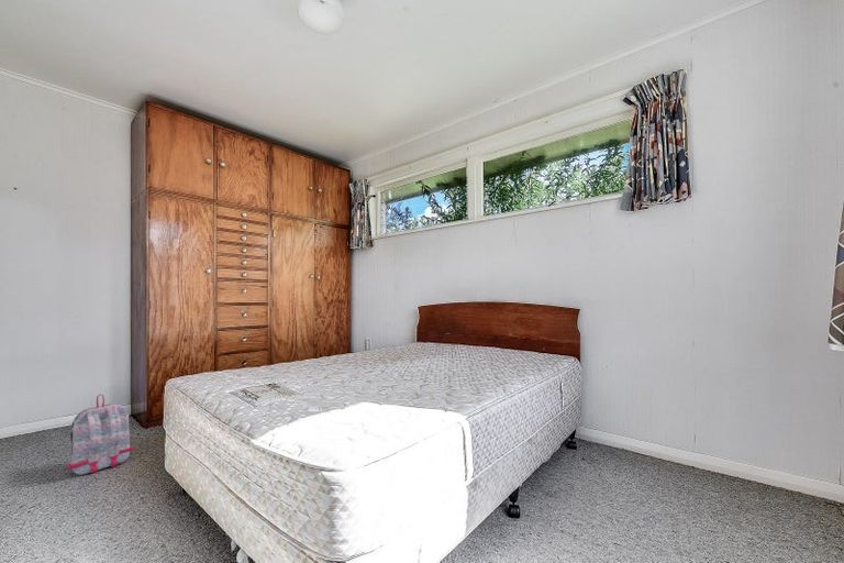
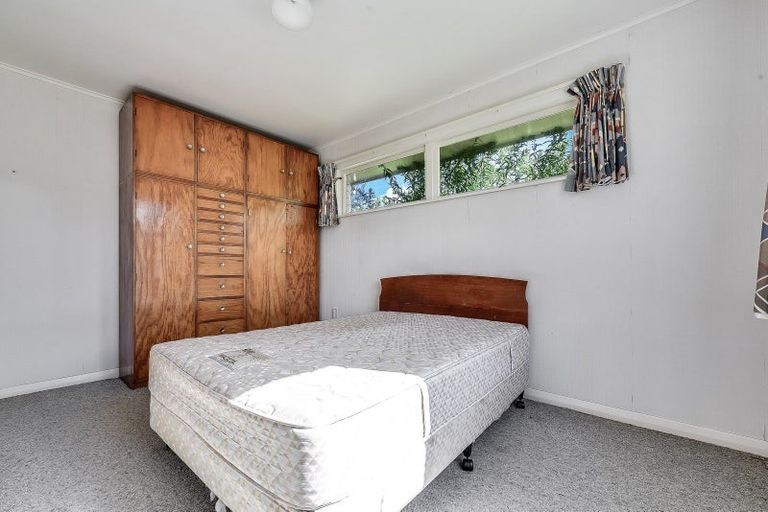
- backpack [66,394,135,476]
